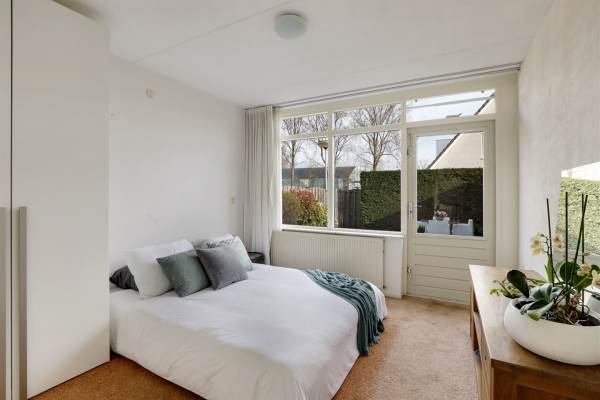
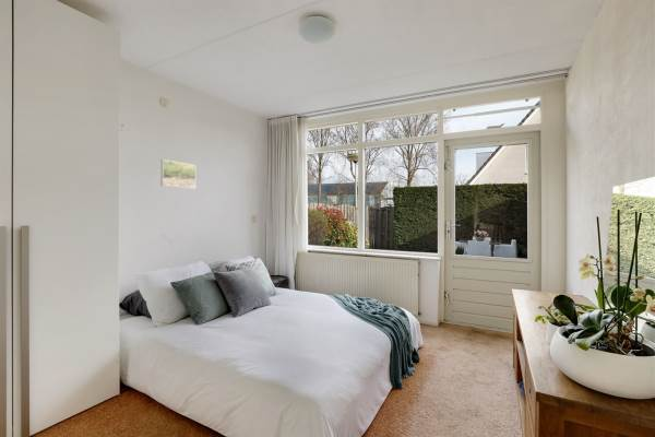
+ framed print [160,158,196,190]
